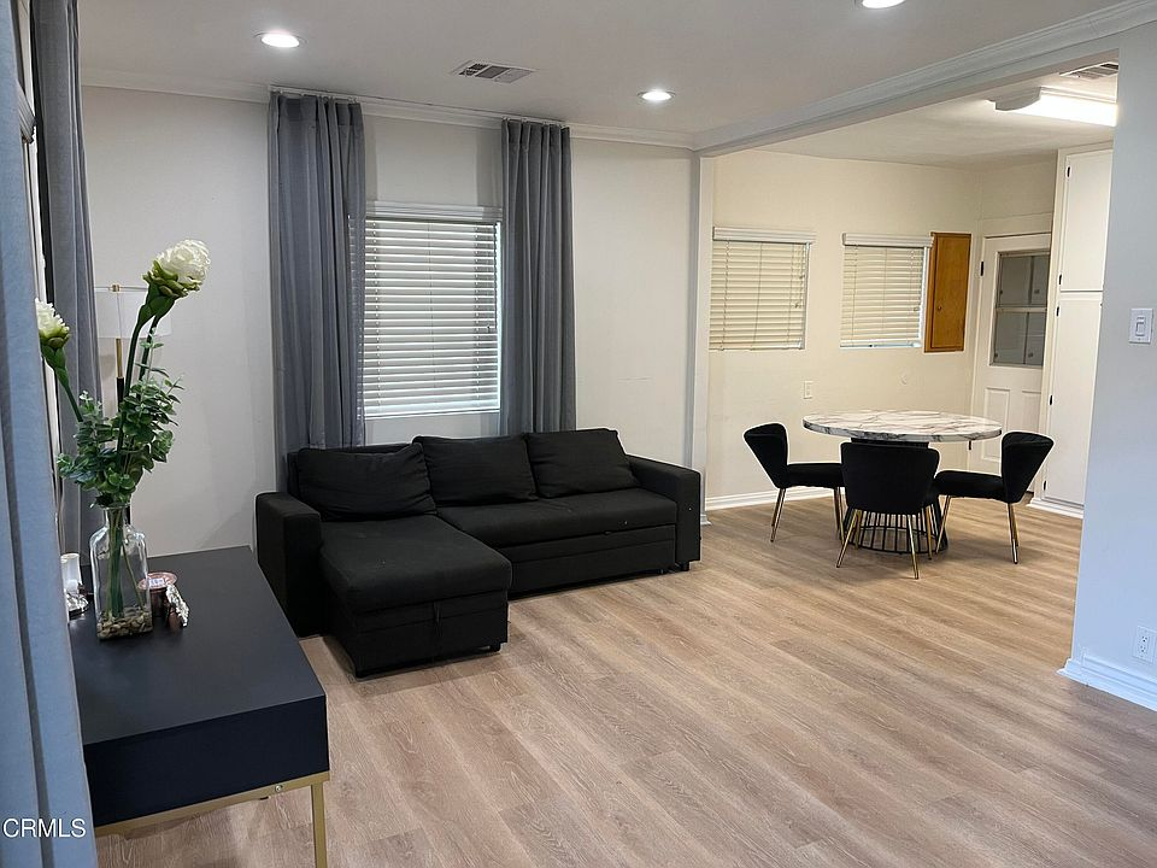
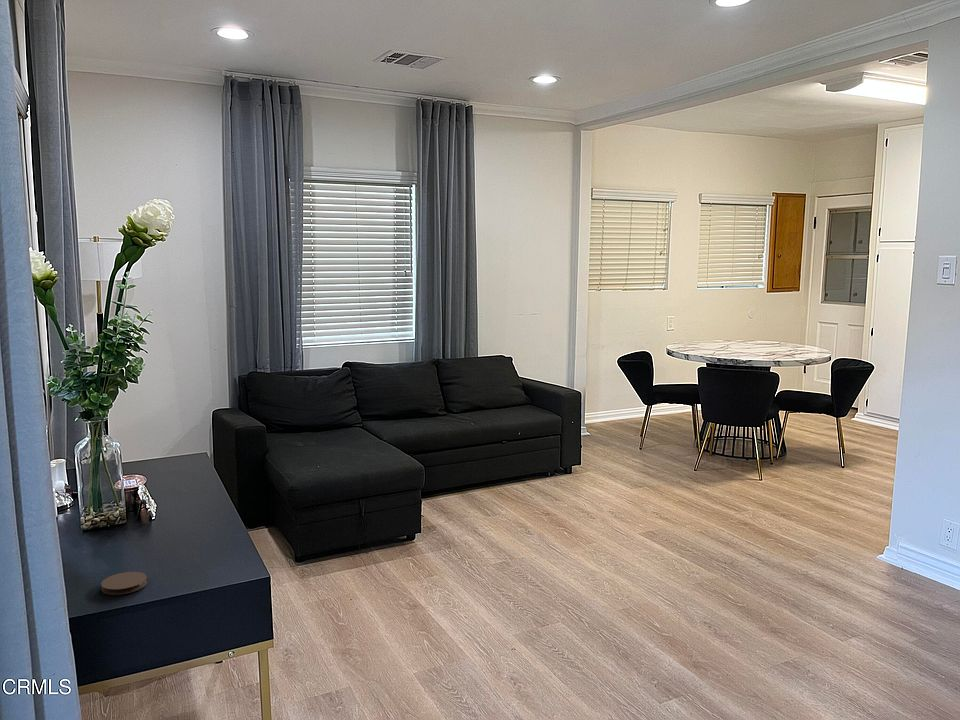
+ coaster [100,571,148,596]
